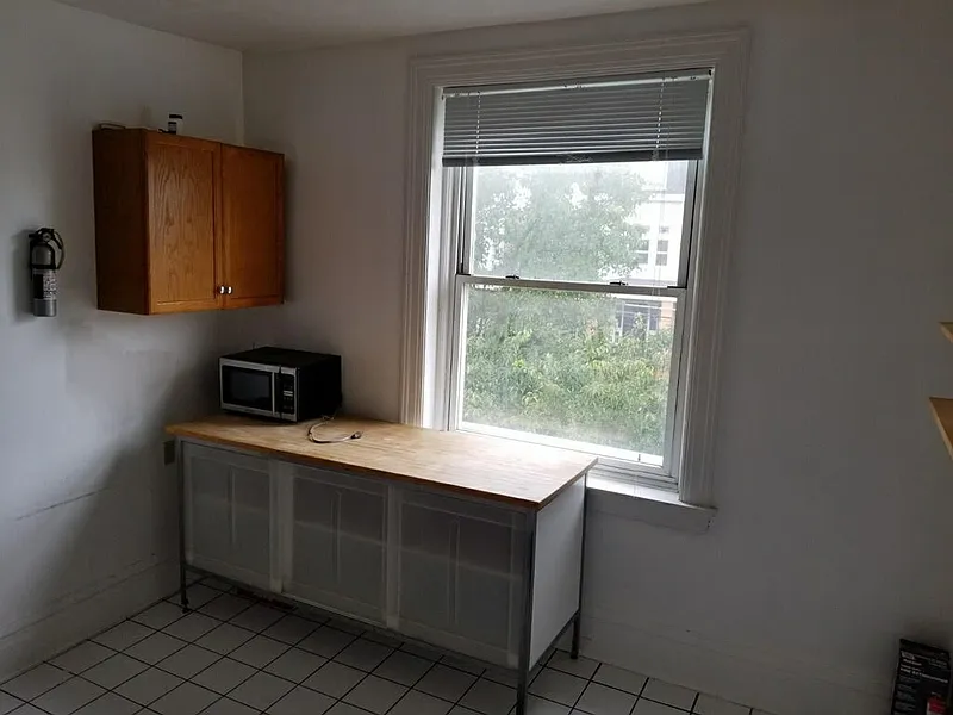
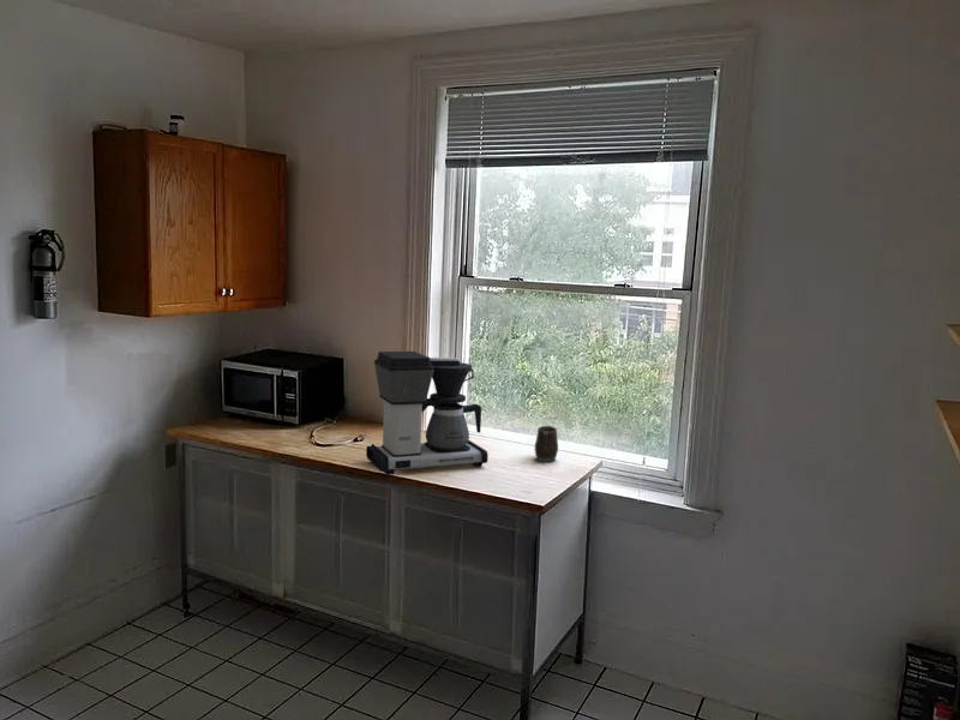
+ mug [534,425,559,463]
+ coffee maker [365,350,490,476]
